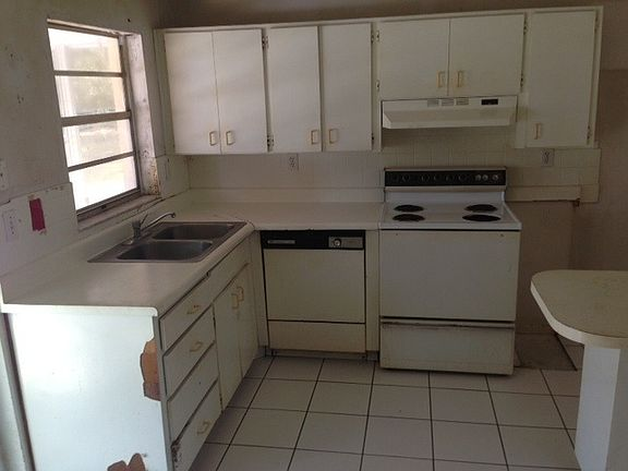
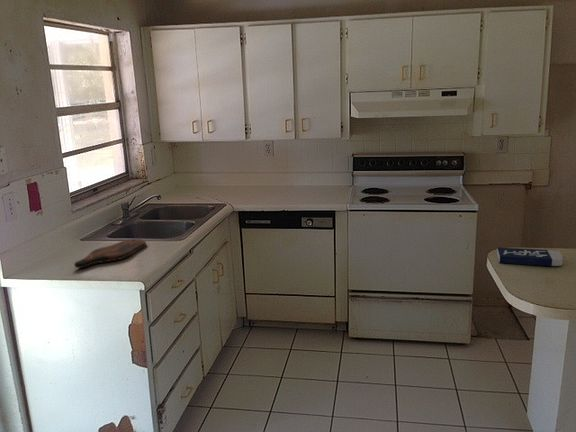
+ book [496,247,564,267]
+ cutting board [73,238,147,269]
